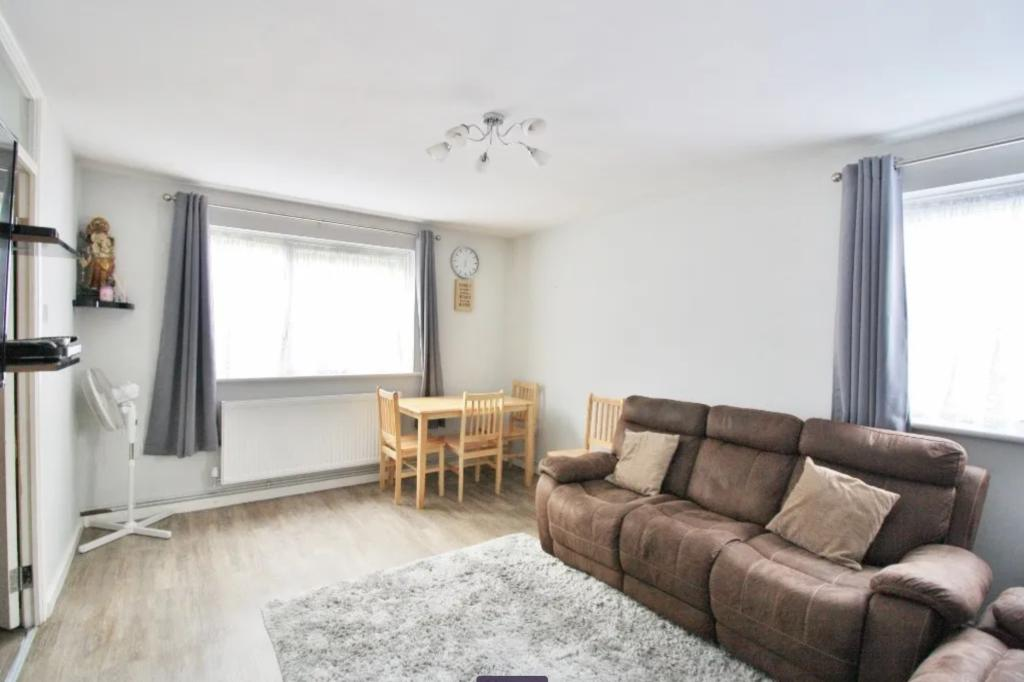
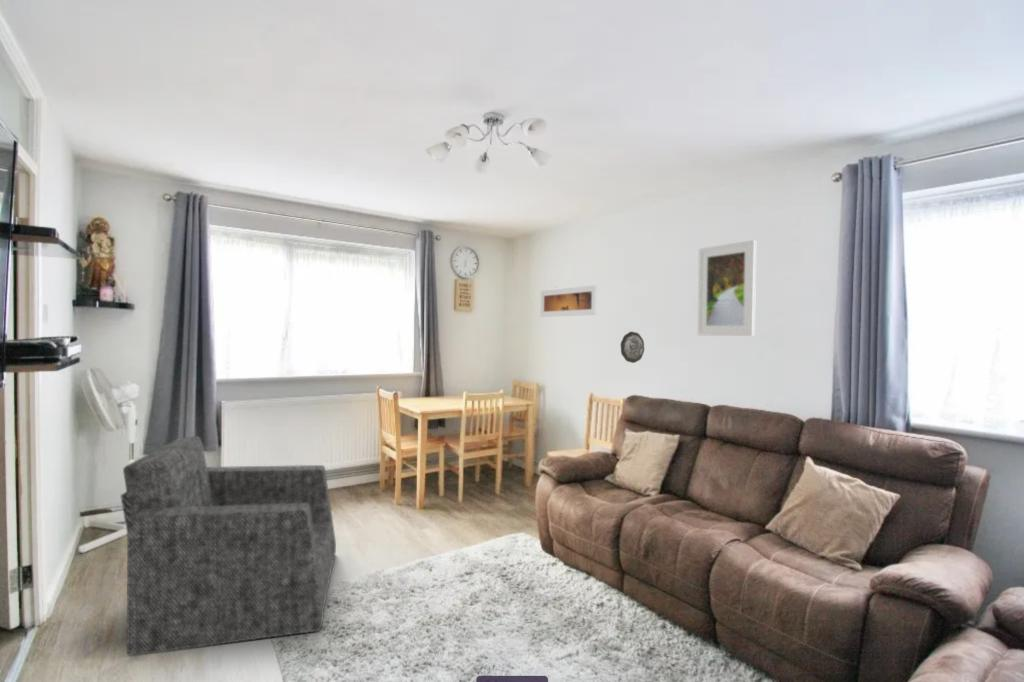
+ armchair [119,435,337,657]
+ decorative plate [620,331,645,364]
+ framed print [539,284,598,318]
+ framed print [696,239,757,337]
